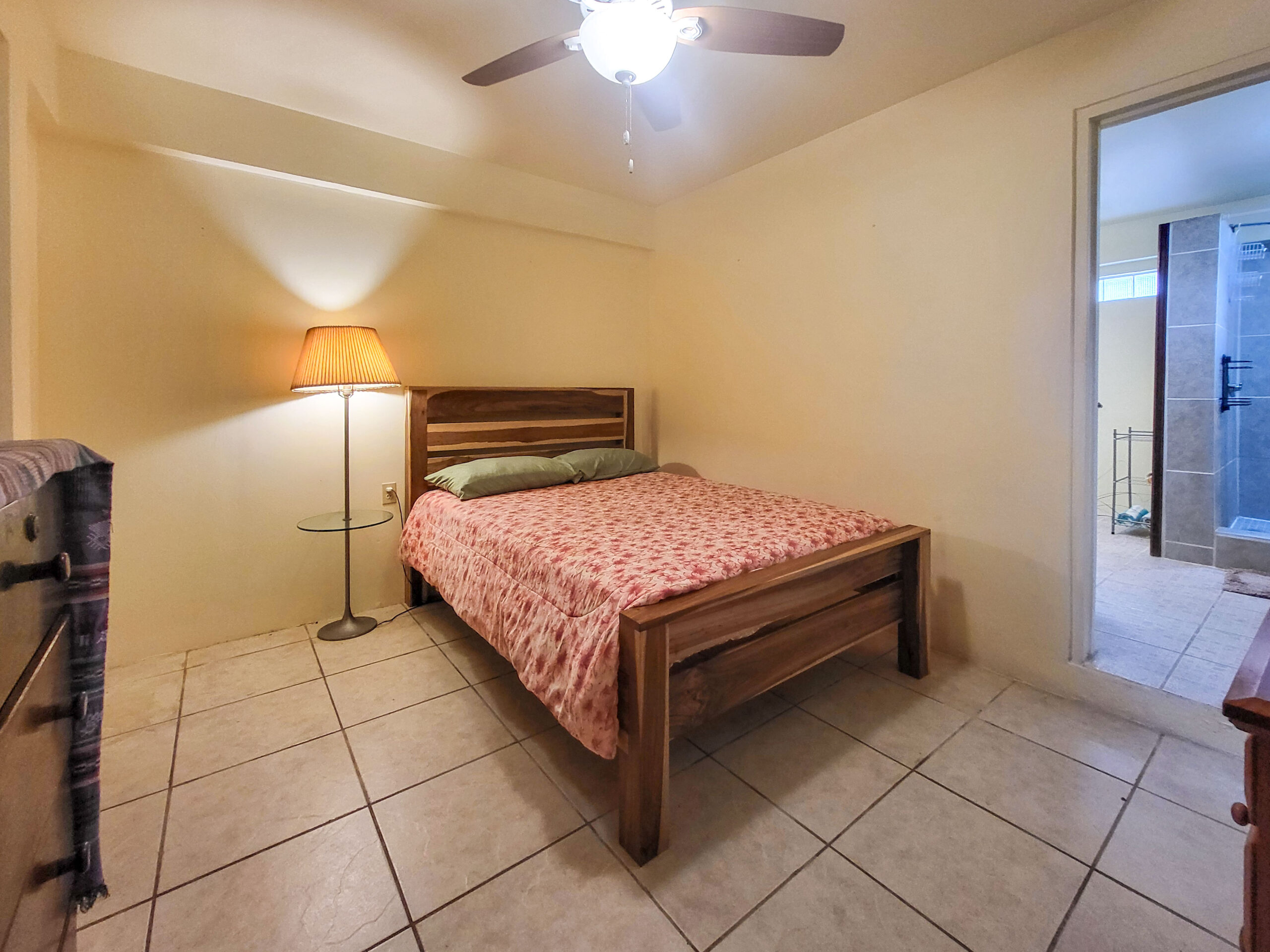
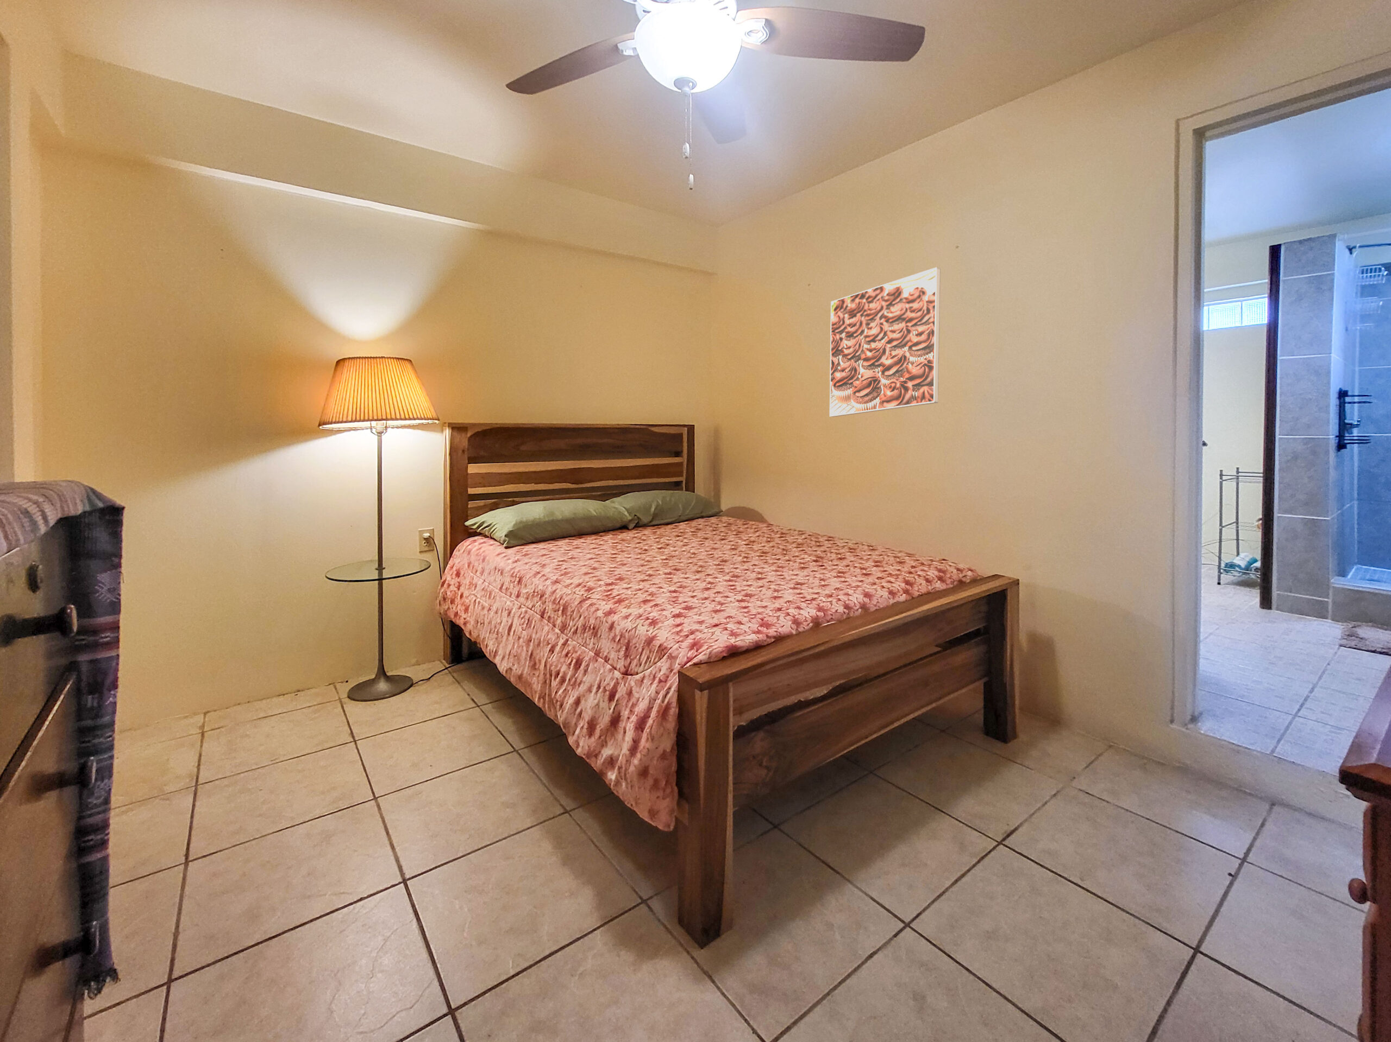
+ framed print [829,267,941,417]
